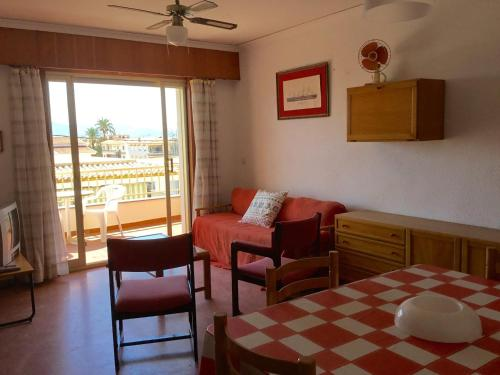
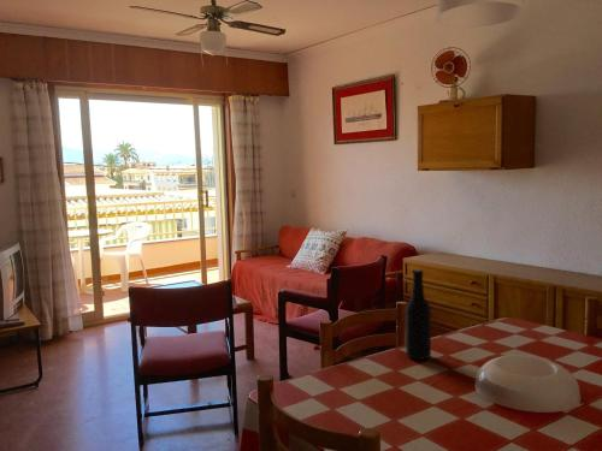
+ bottle [405,268,432,361]
